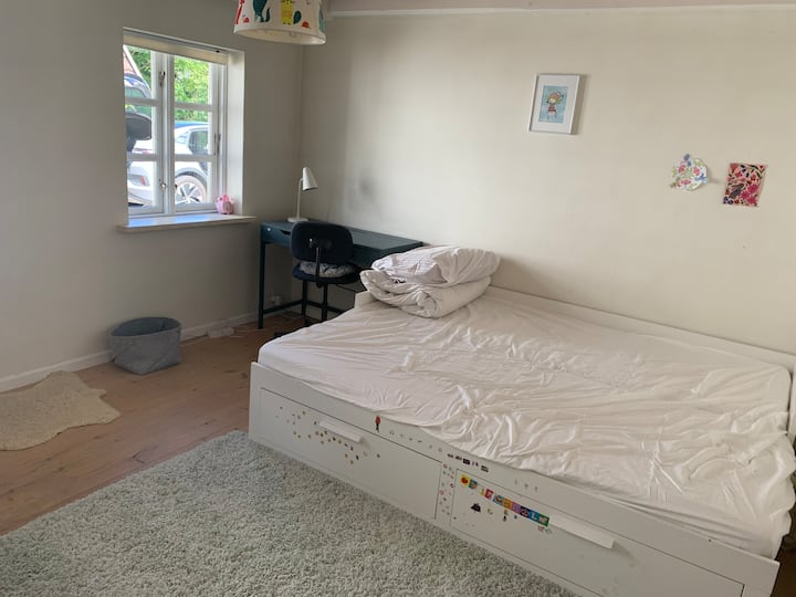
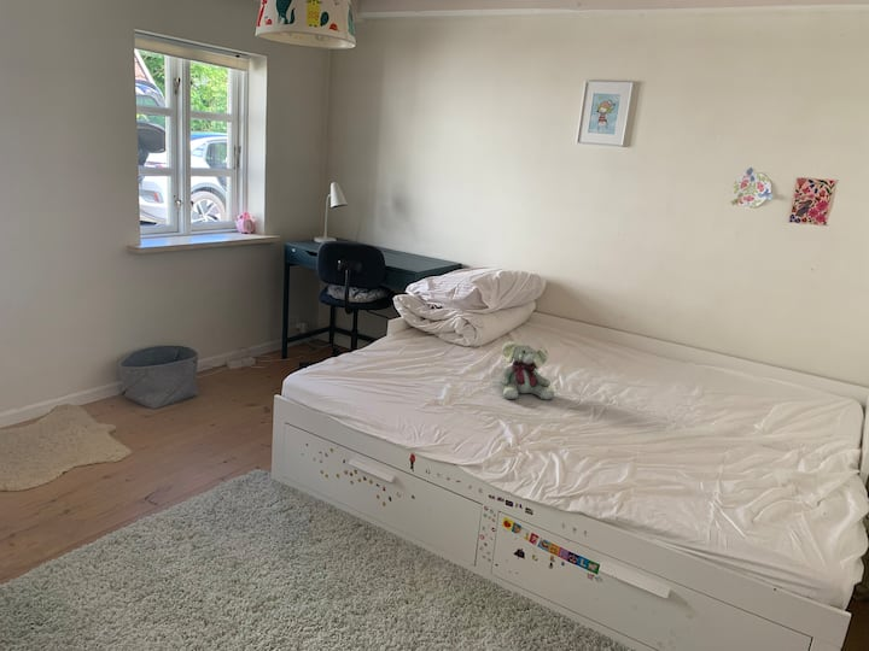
+ plush elephant [498,340,555,401]
